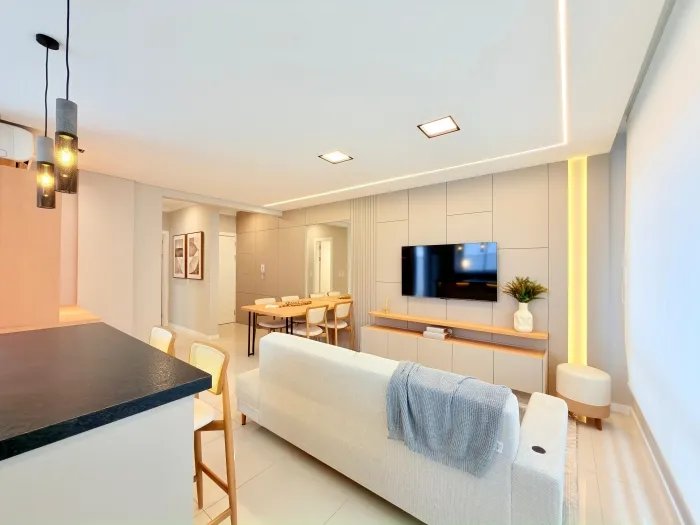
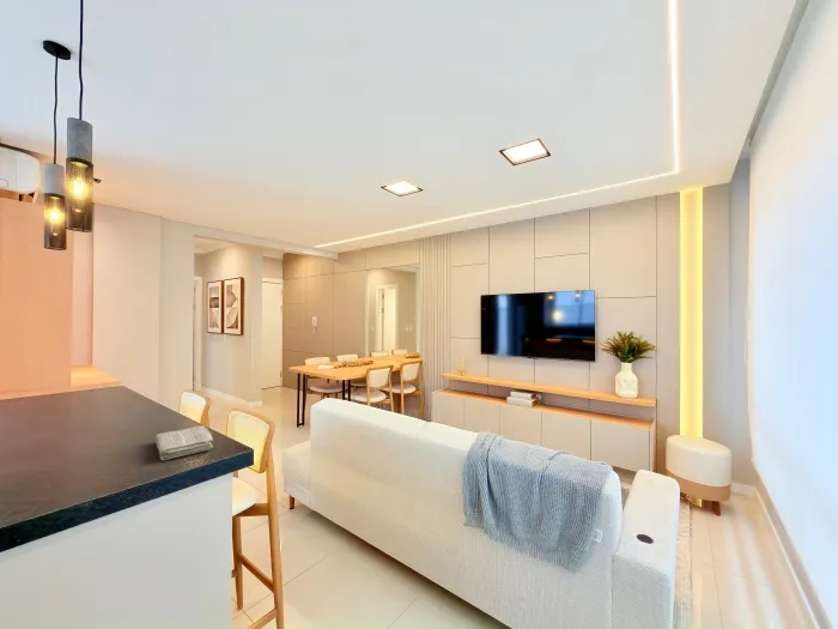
+ washcloth [153,424,214,461]
